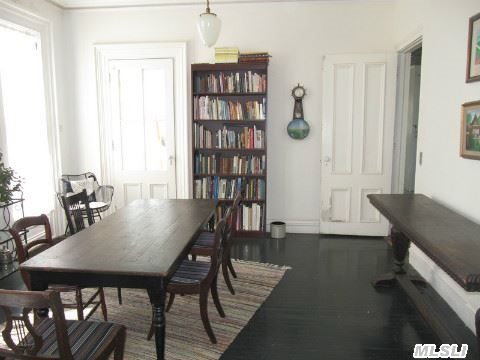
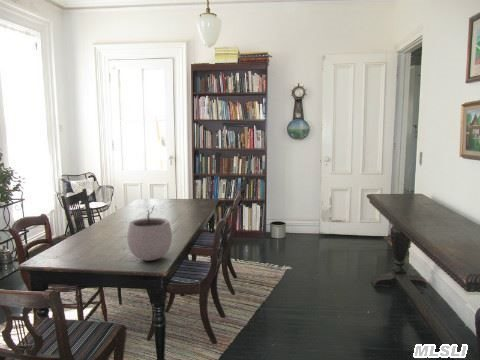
+ plant pot [126,205,173,262]
